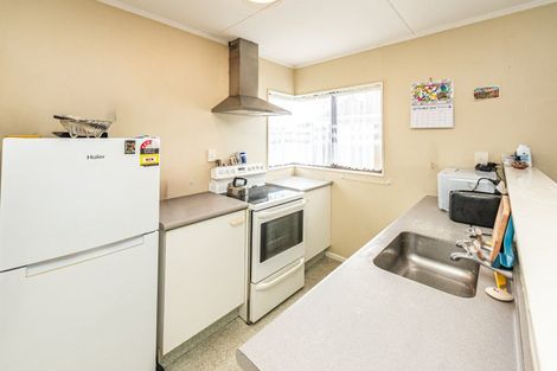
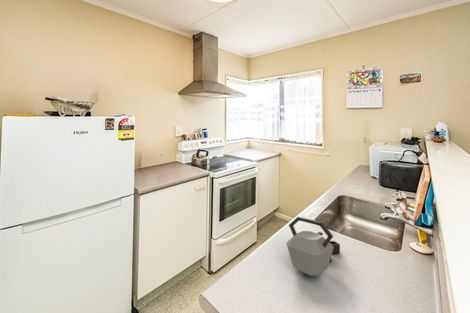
+ kettle [285,216,341,277]
